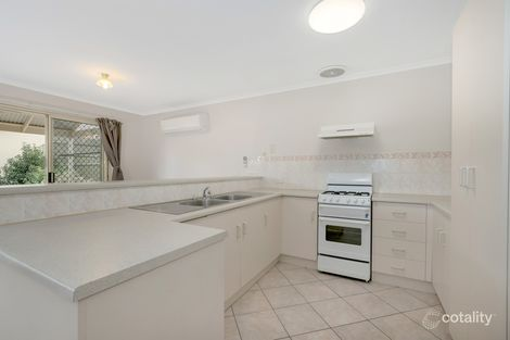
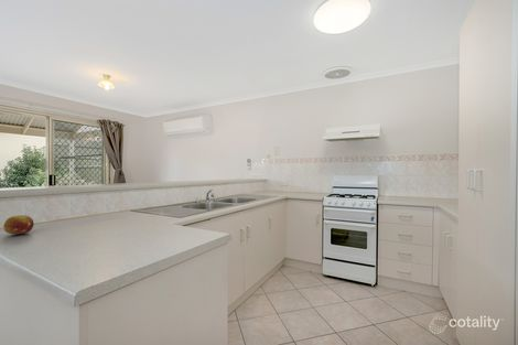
+ fruit [2,214,35,235]
